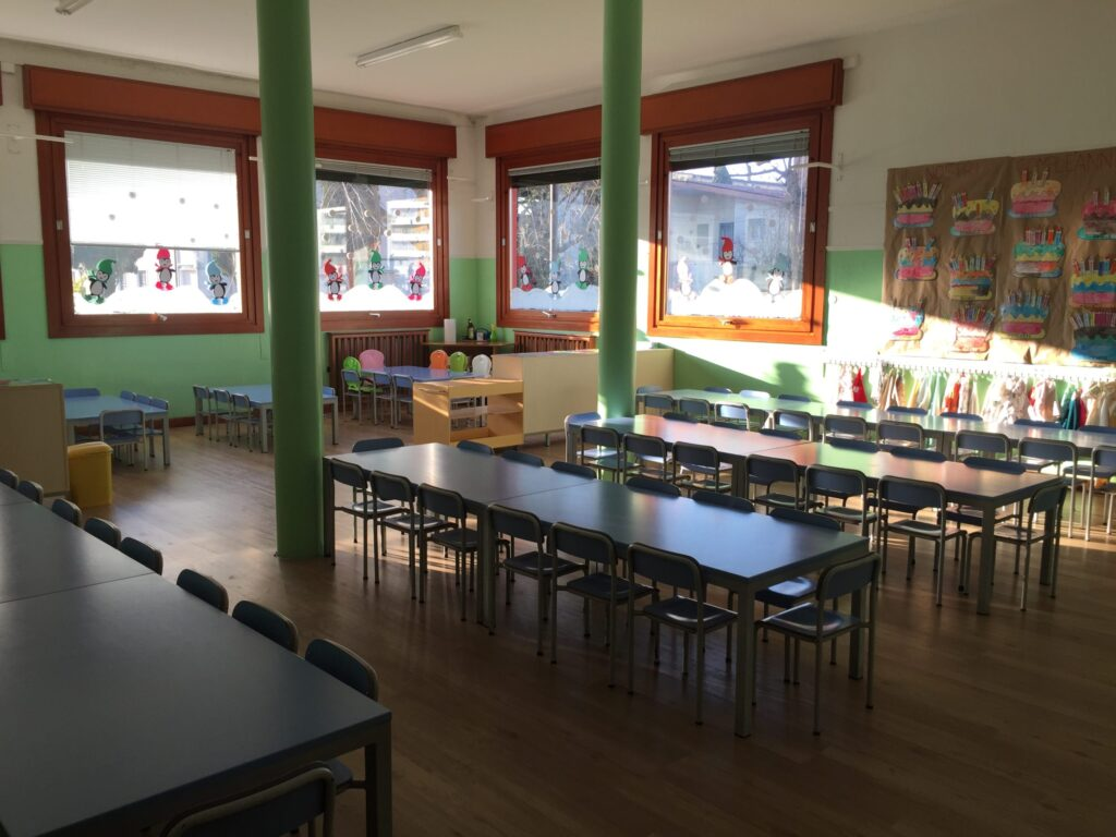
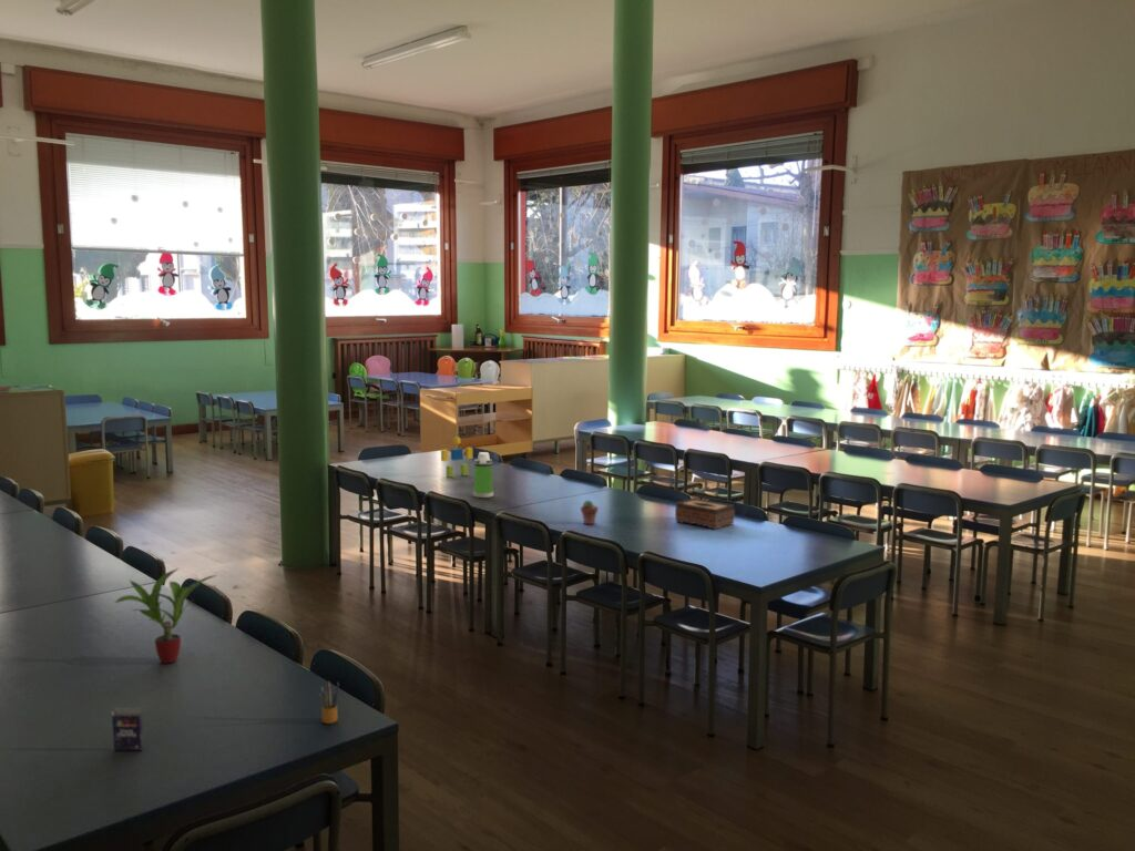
+ toy blocks [440,437,473,479]
+ water bottle [472,451,494,499]
+ potted plant [114,567,218,665]
+ pencil box [318,680,340,725]
+ tissue box [674,498,736,531]
+ crayon box [111,706,145,751]
+ potted succulent [580,500,600,525]
